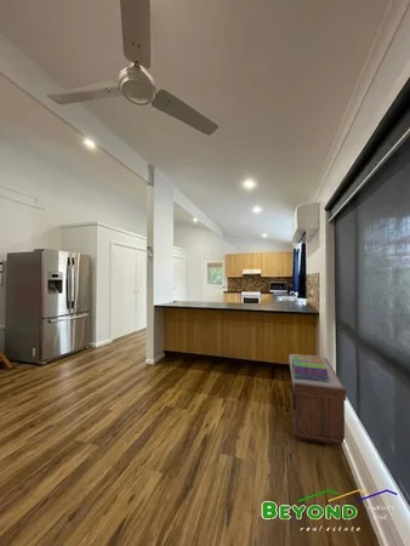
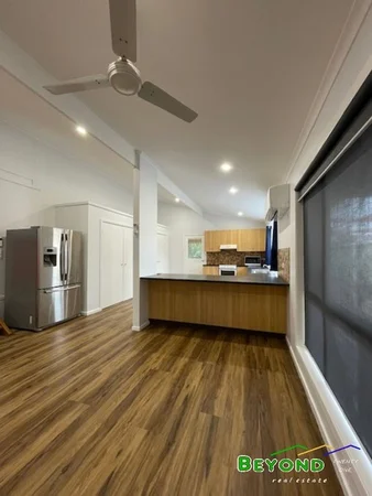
- bench [287,353,347,448]
- stack of books [292,354,330,381]
